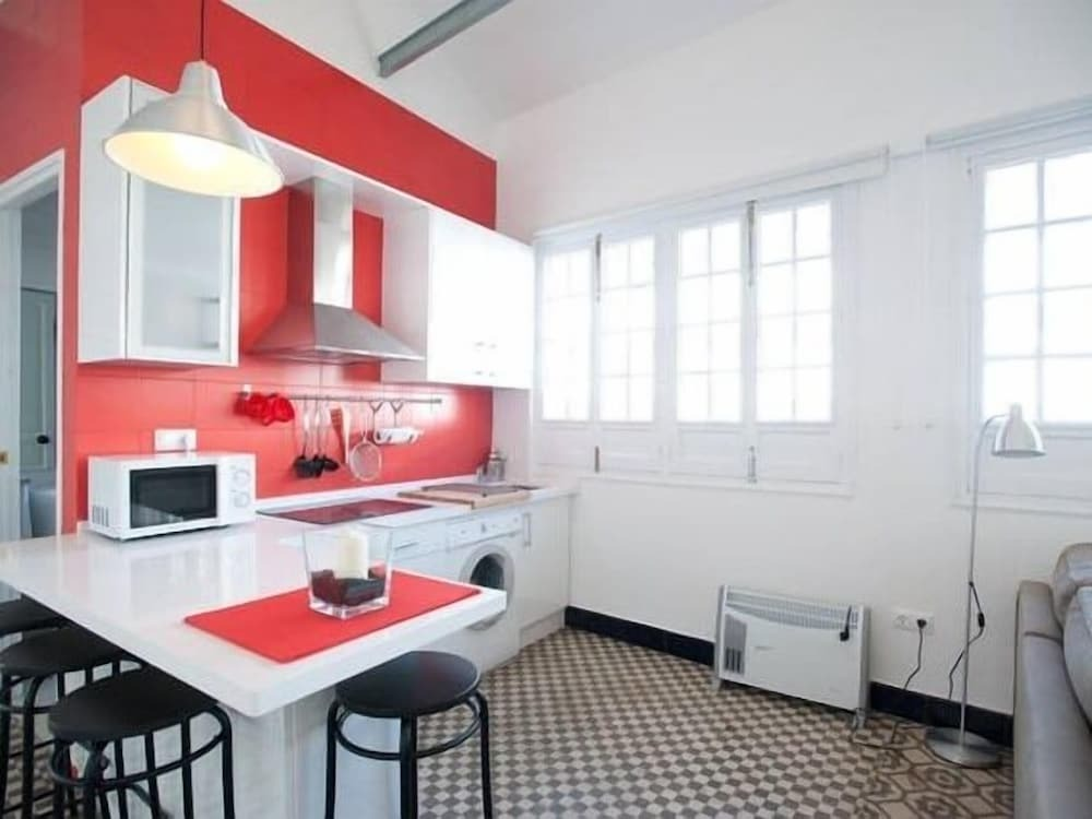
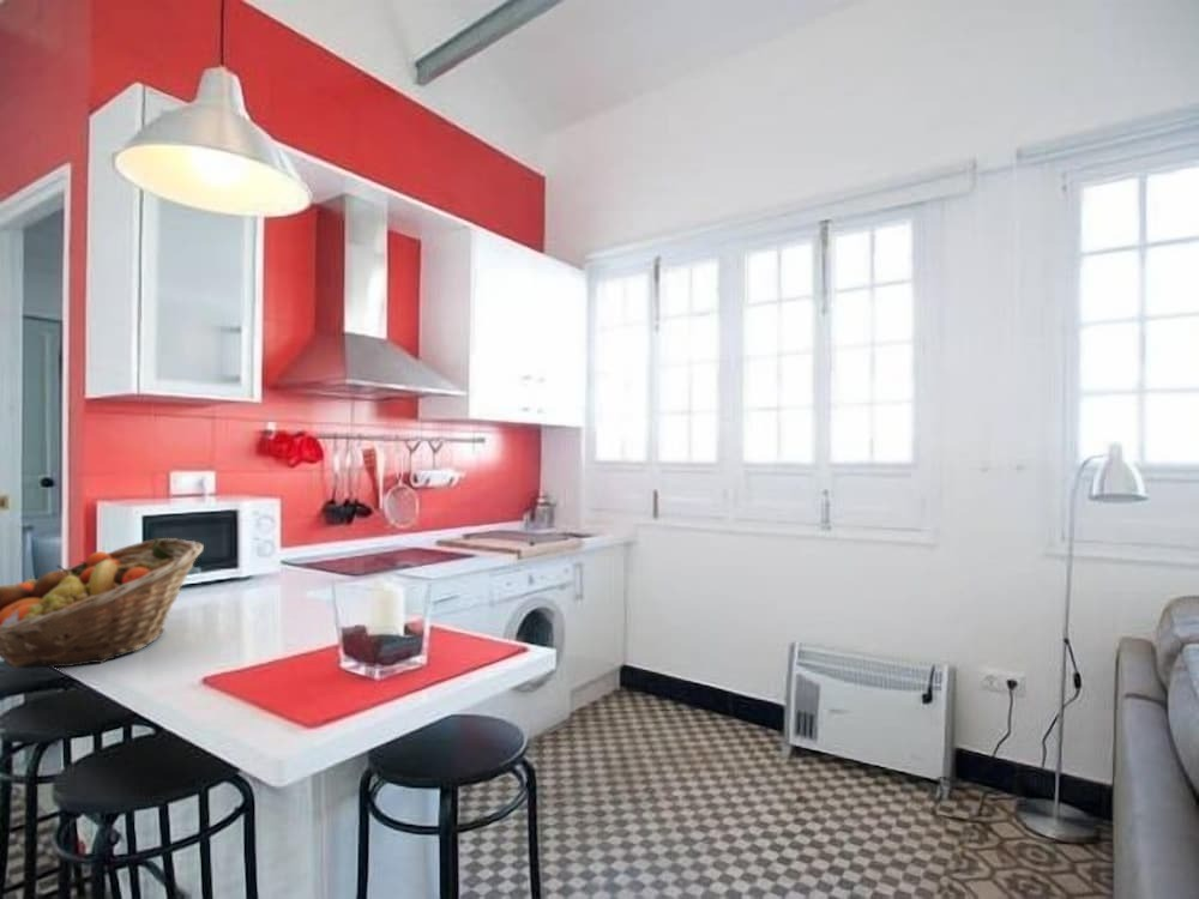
+ fruit basket [0,537,205,670]
